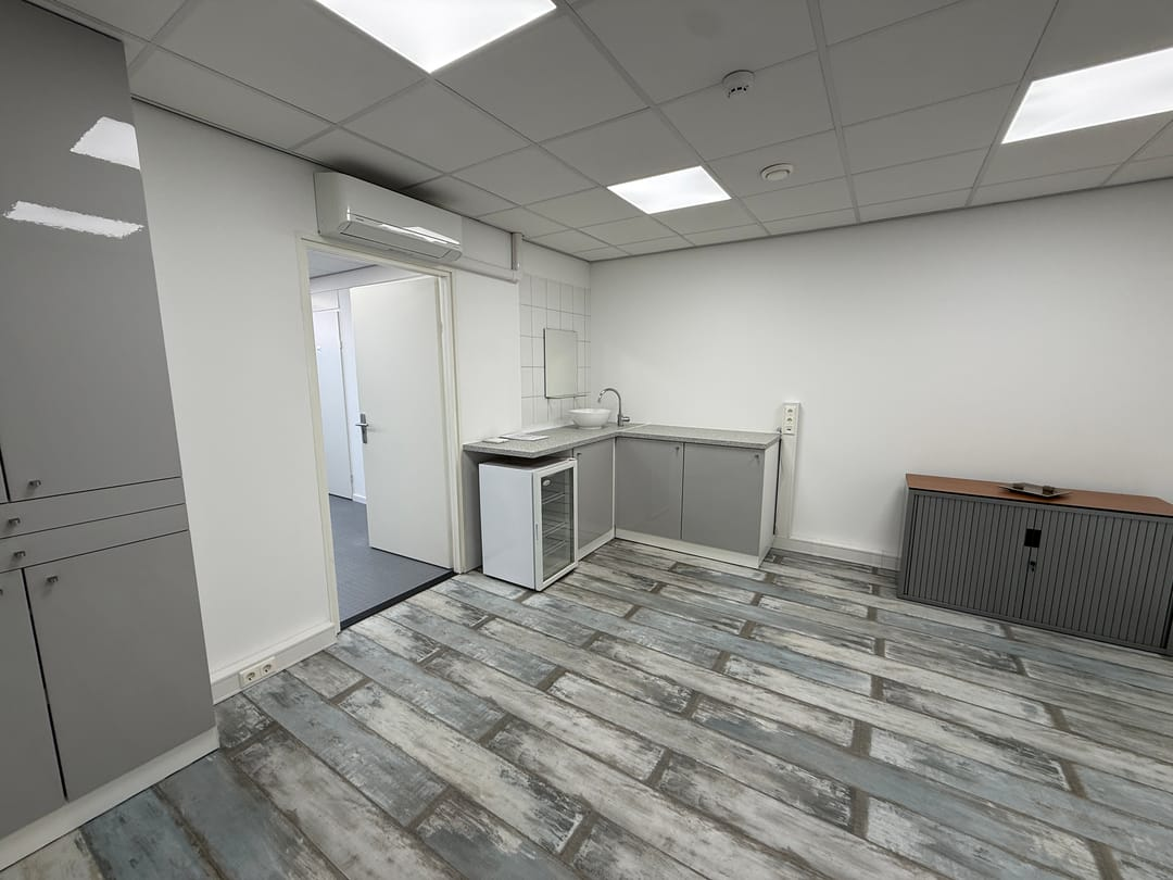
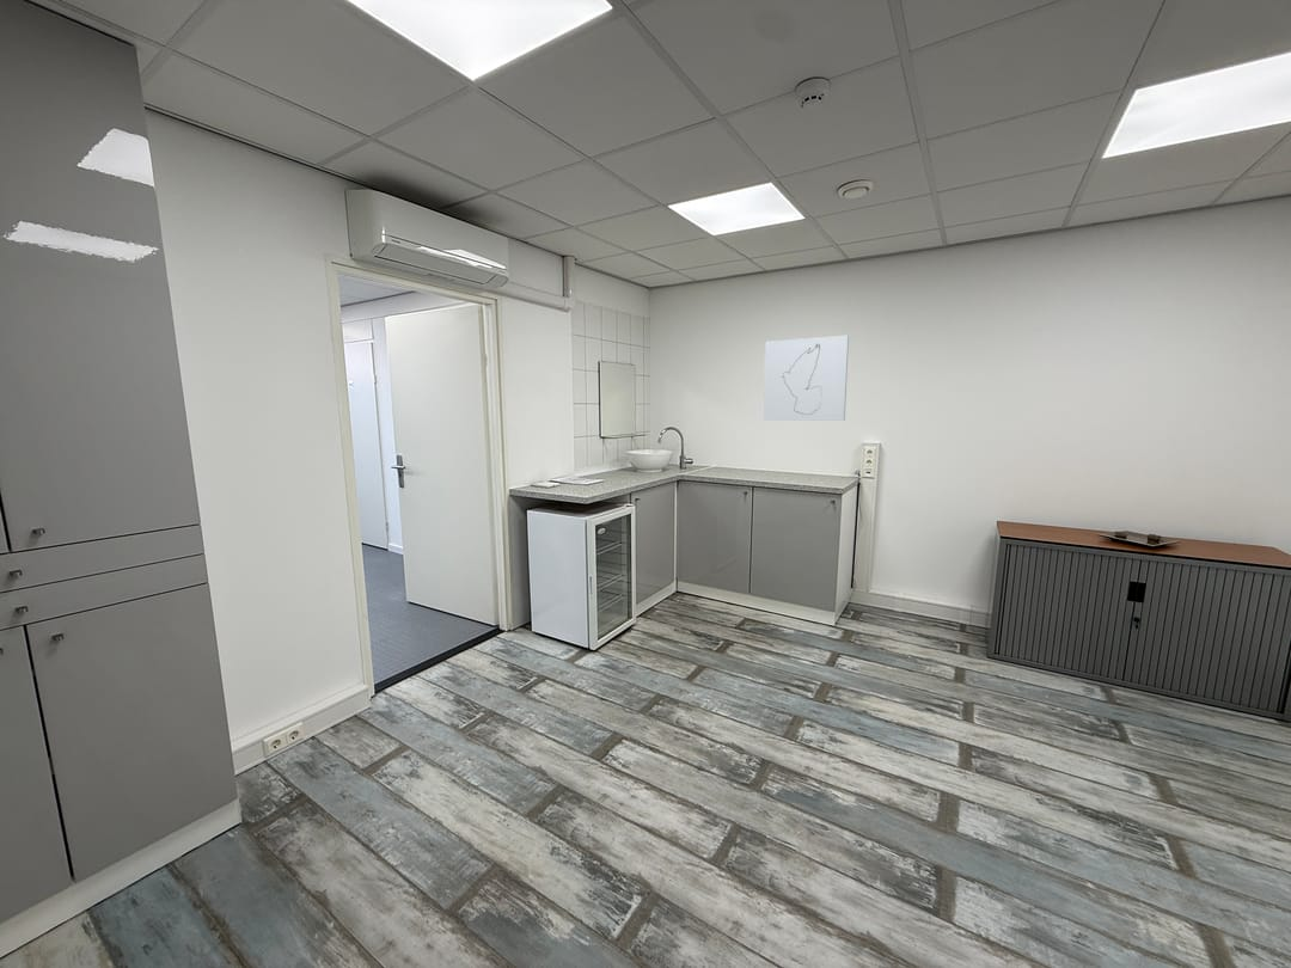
+ wall art [763,335,850,422]
